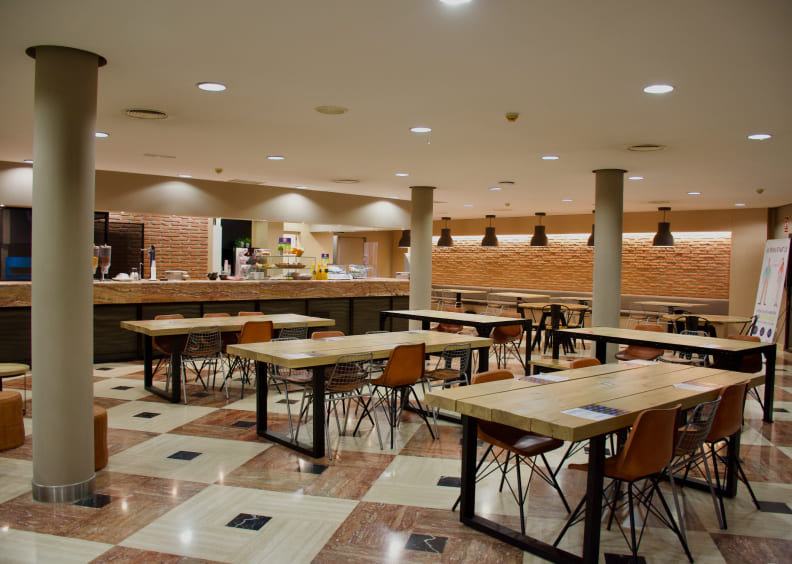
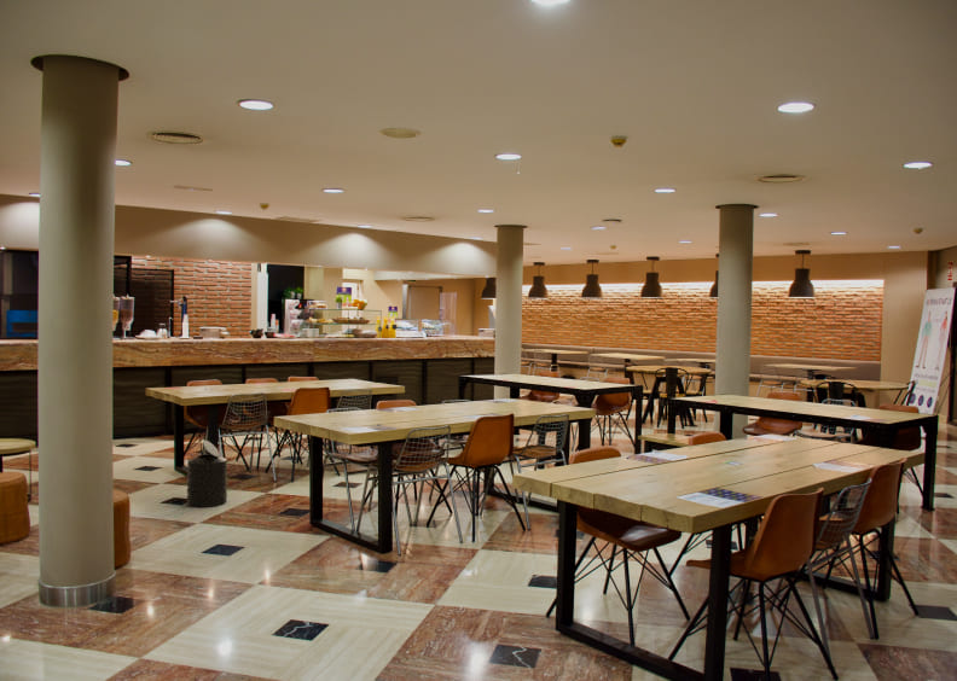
+ trash can [186,440,228,508]
